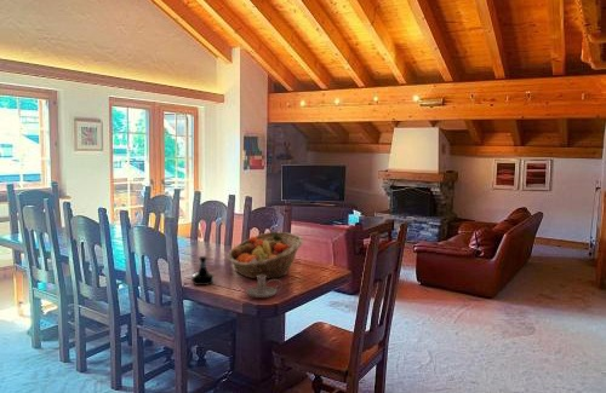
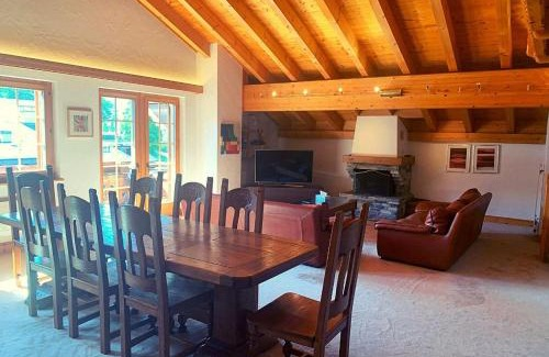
- tequila bottle [190,255,215,287]
- candle holder [245,274,284,299]
- fruit basket [225,231,304,279]
